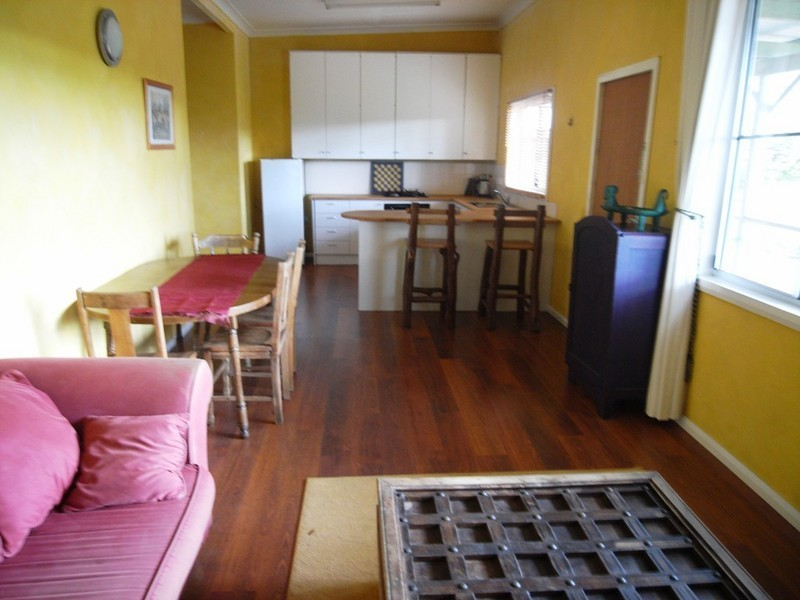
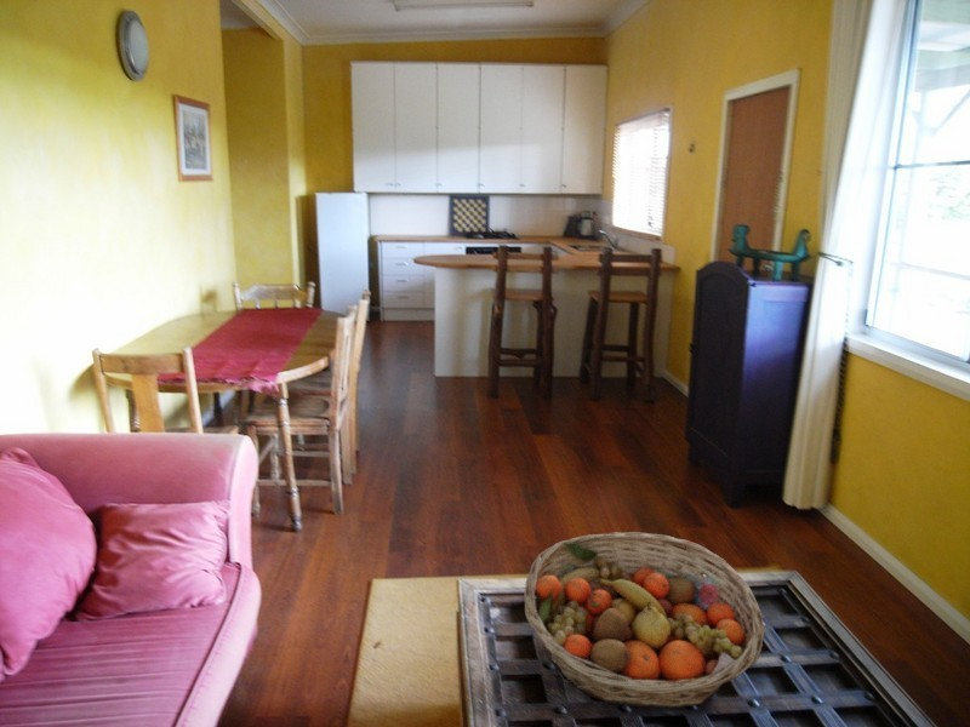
+ fruit basket [523,531,766,709]
